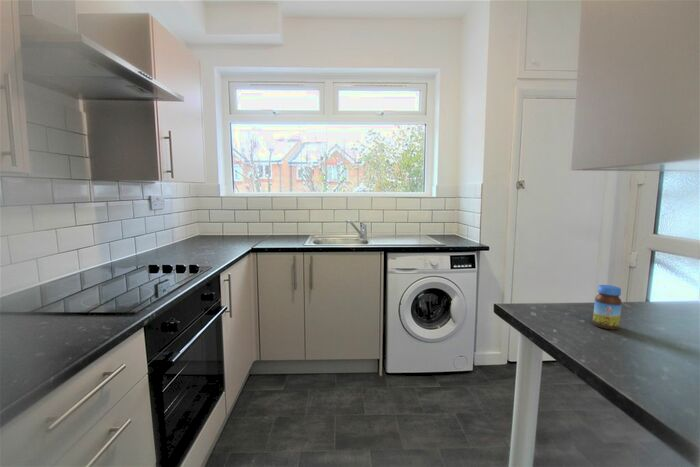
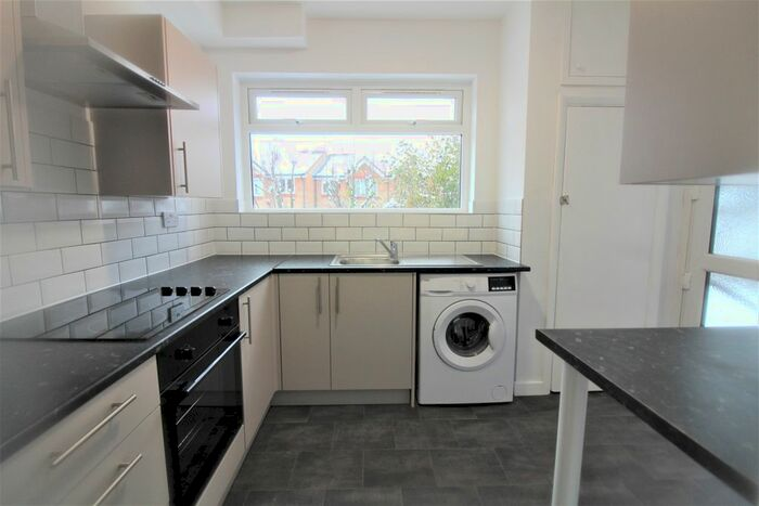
- jar [592,284,623,330]
